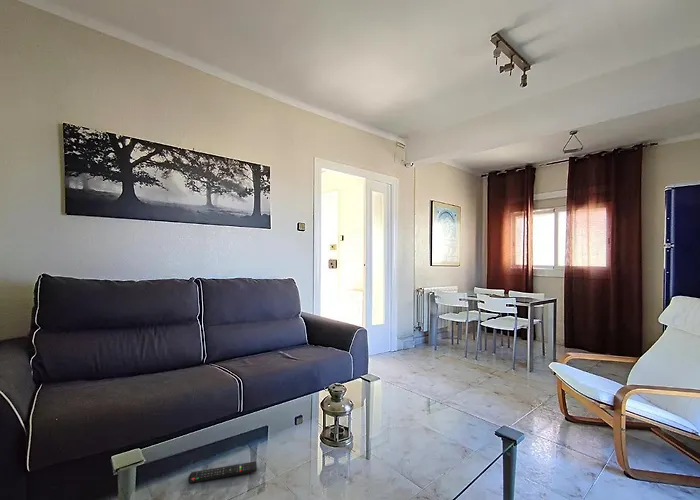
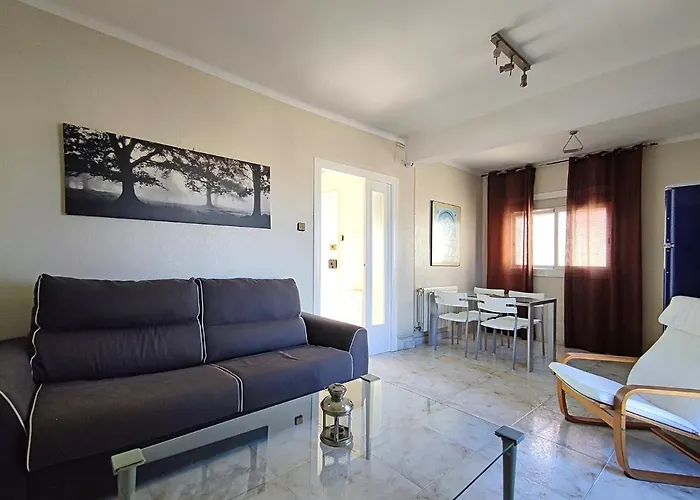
- remote control [188,460,258,484]
